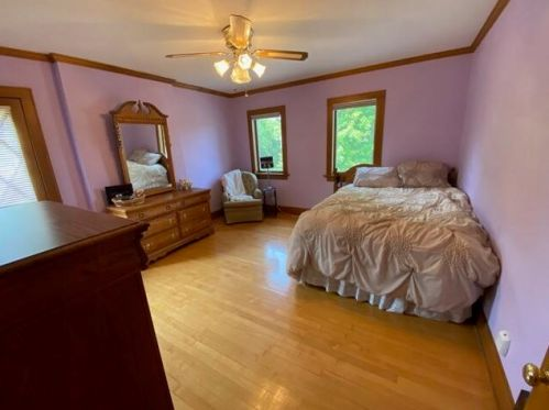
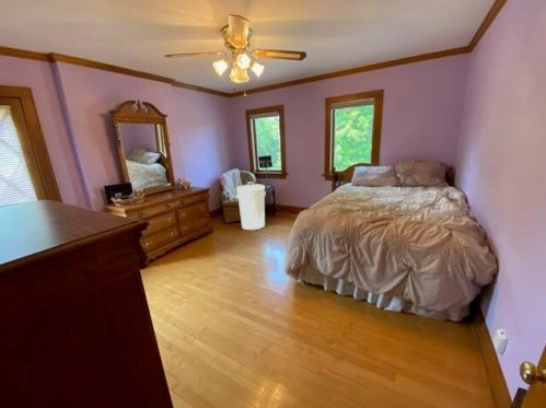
+ trash can [235,180,267,231]
